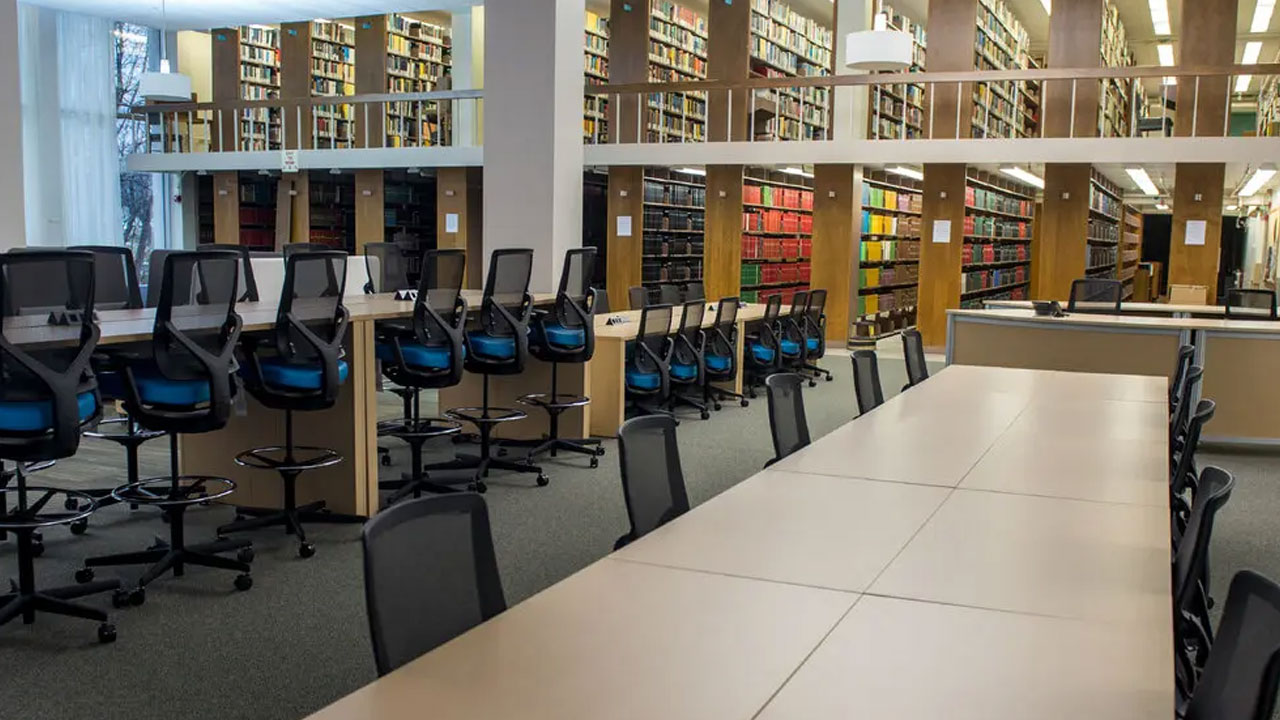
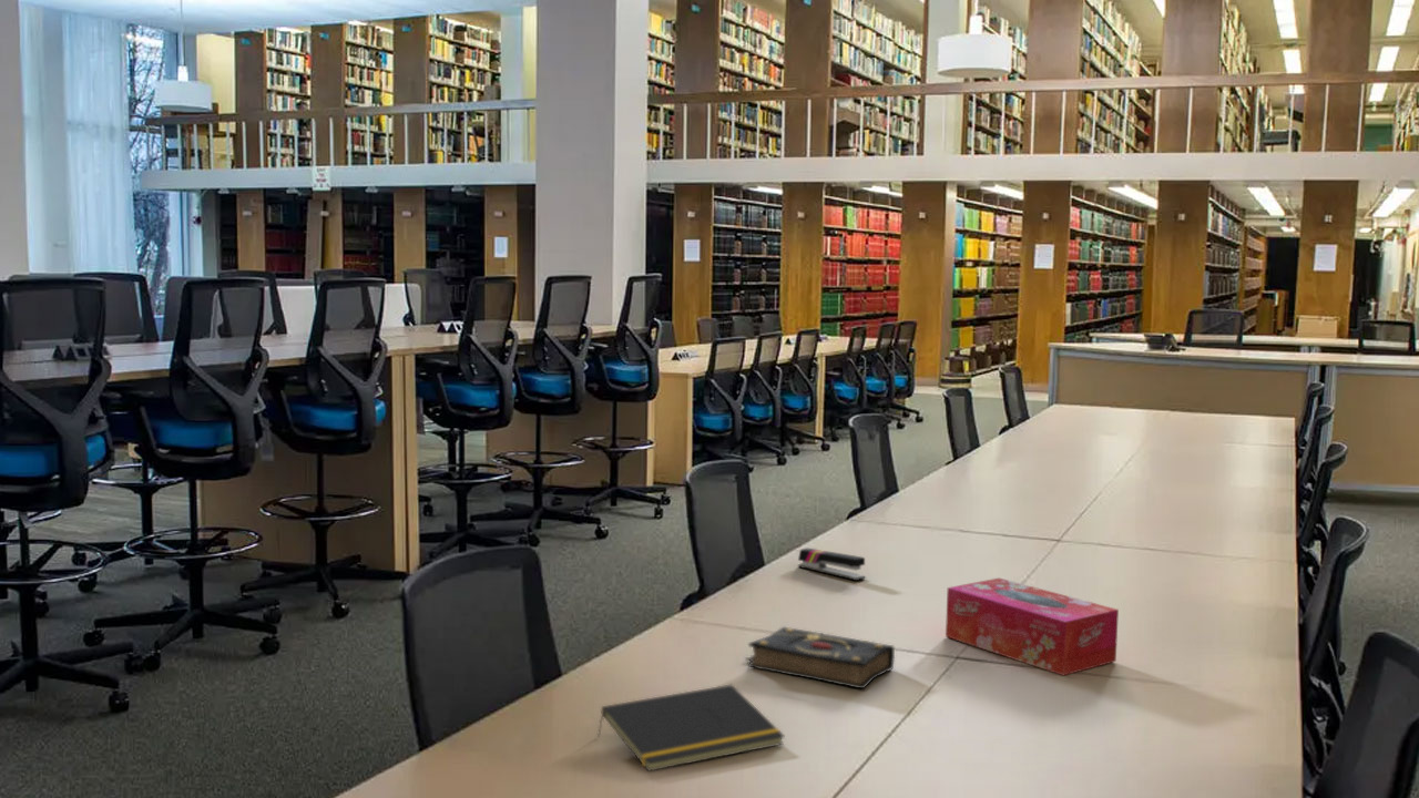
+ stapler [797,548,867,582]
+ book [744,626,896,689]
+ tissue box [945,576,1120,676]
+ notepad [596,684,786,773]
